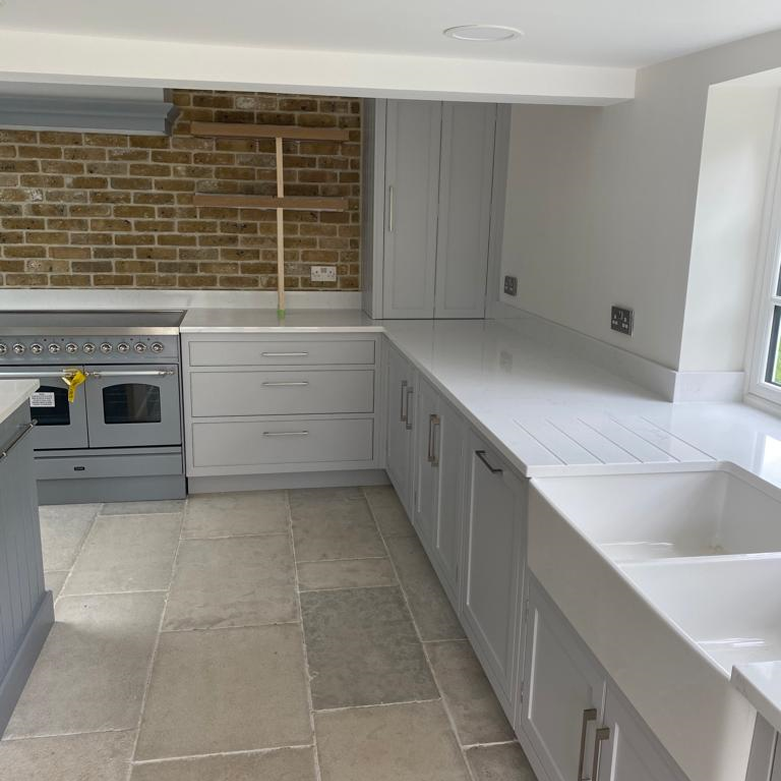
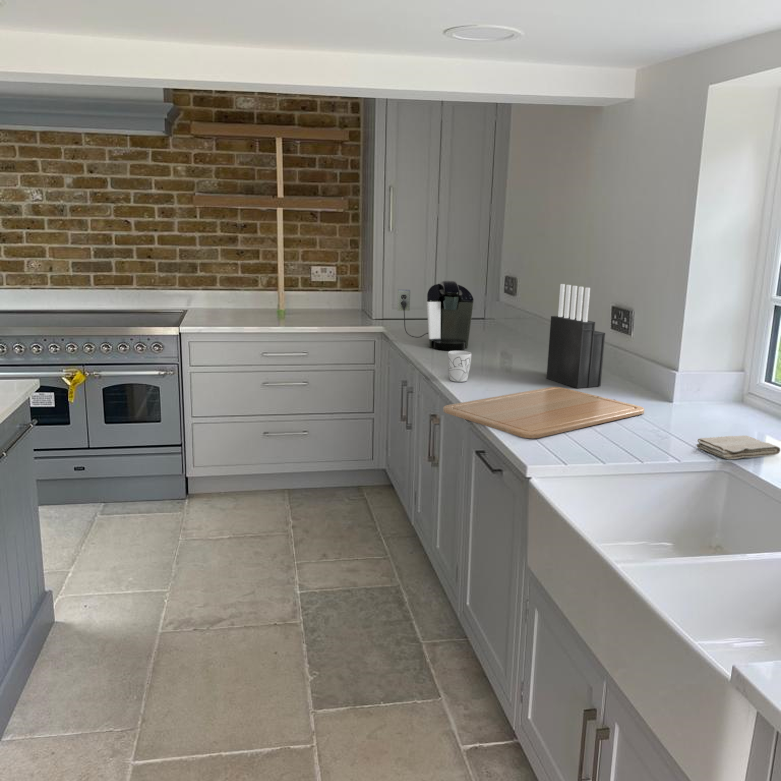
+ mug [447,350,472,383]
+ knife block [546,283,606,389]
+ washcloth [695,434,781,460]
+ chopping board [442,386,645,439]
+ coffee maker [396,279,475,351]
